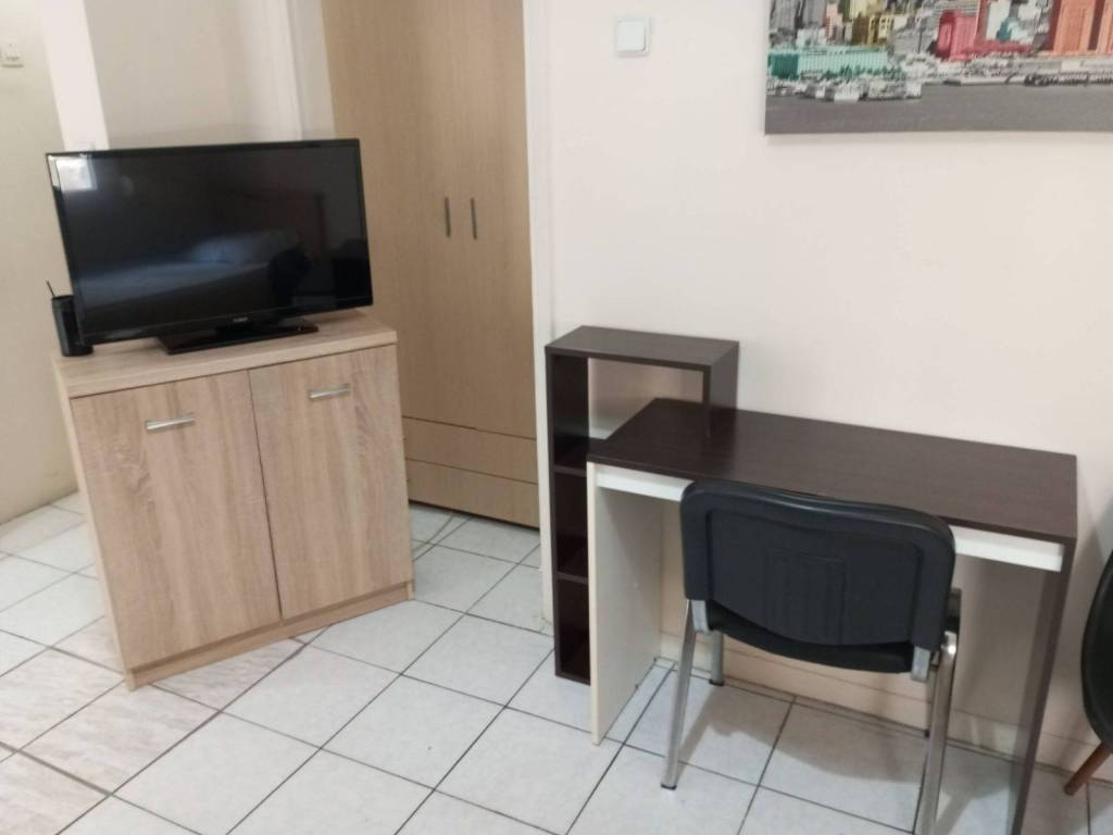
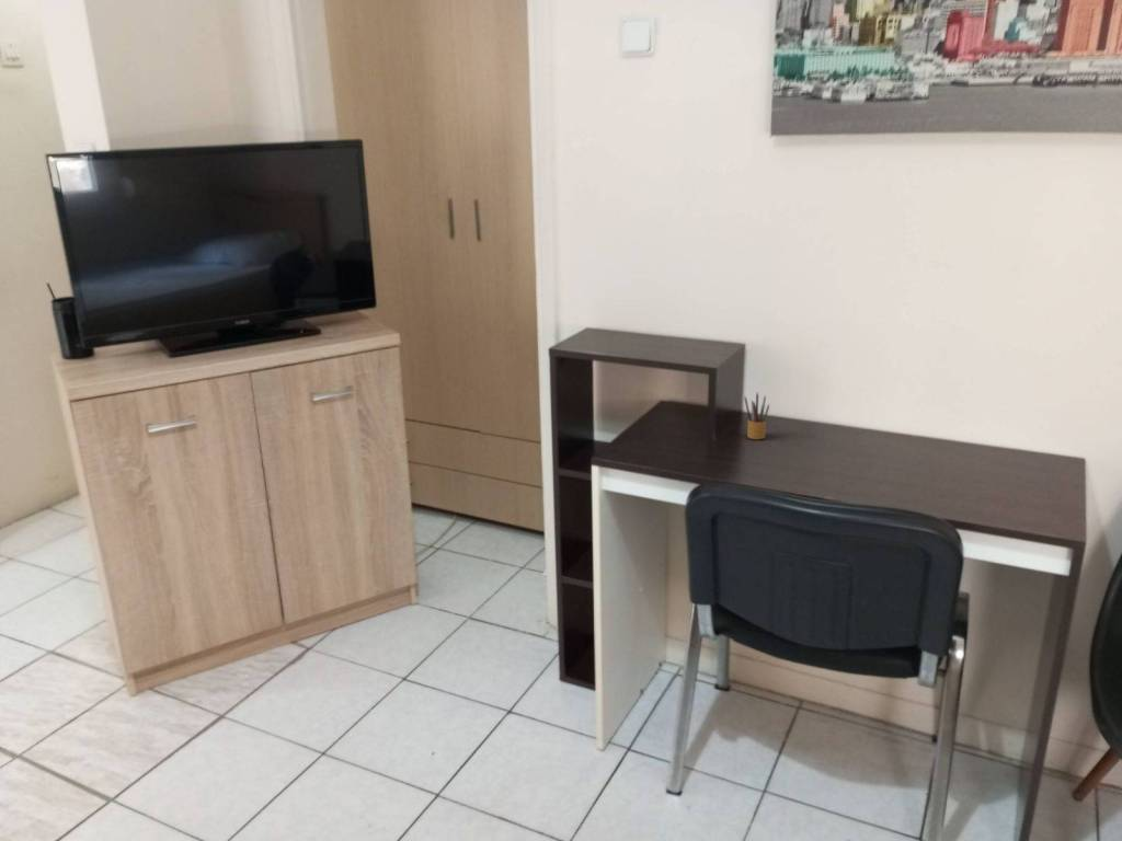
+ pencil box [743,391,770,440]
